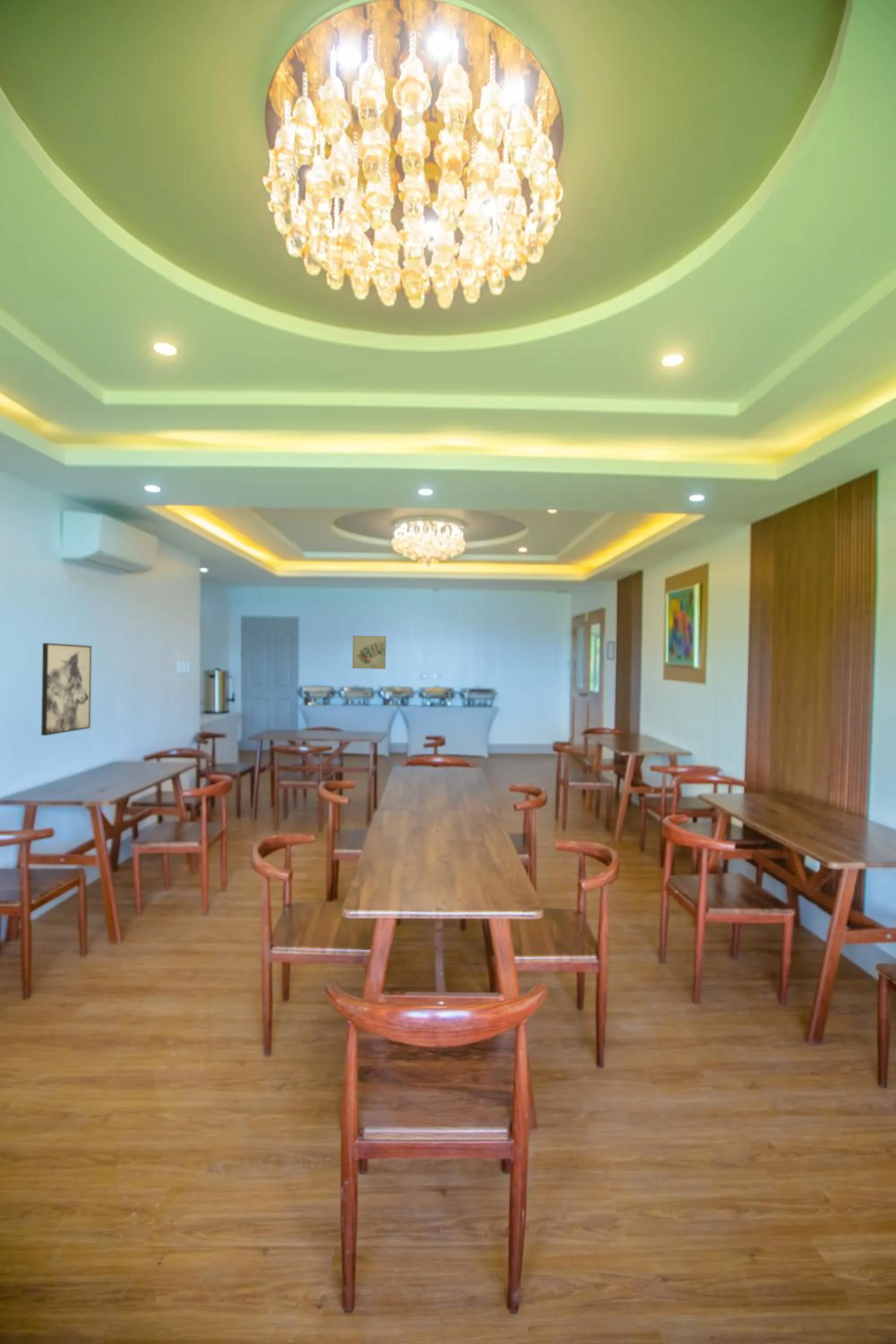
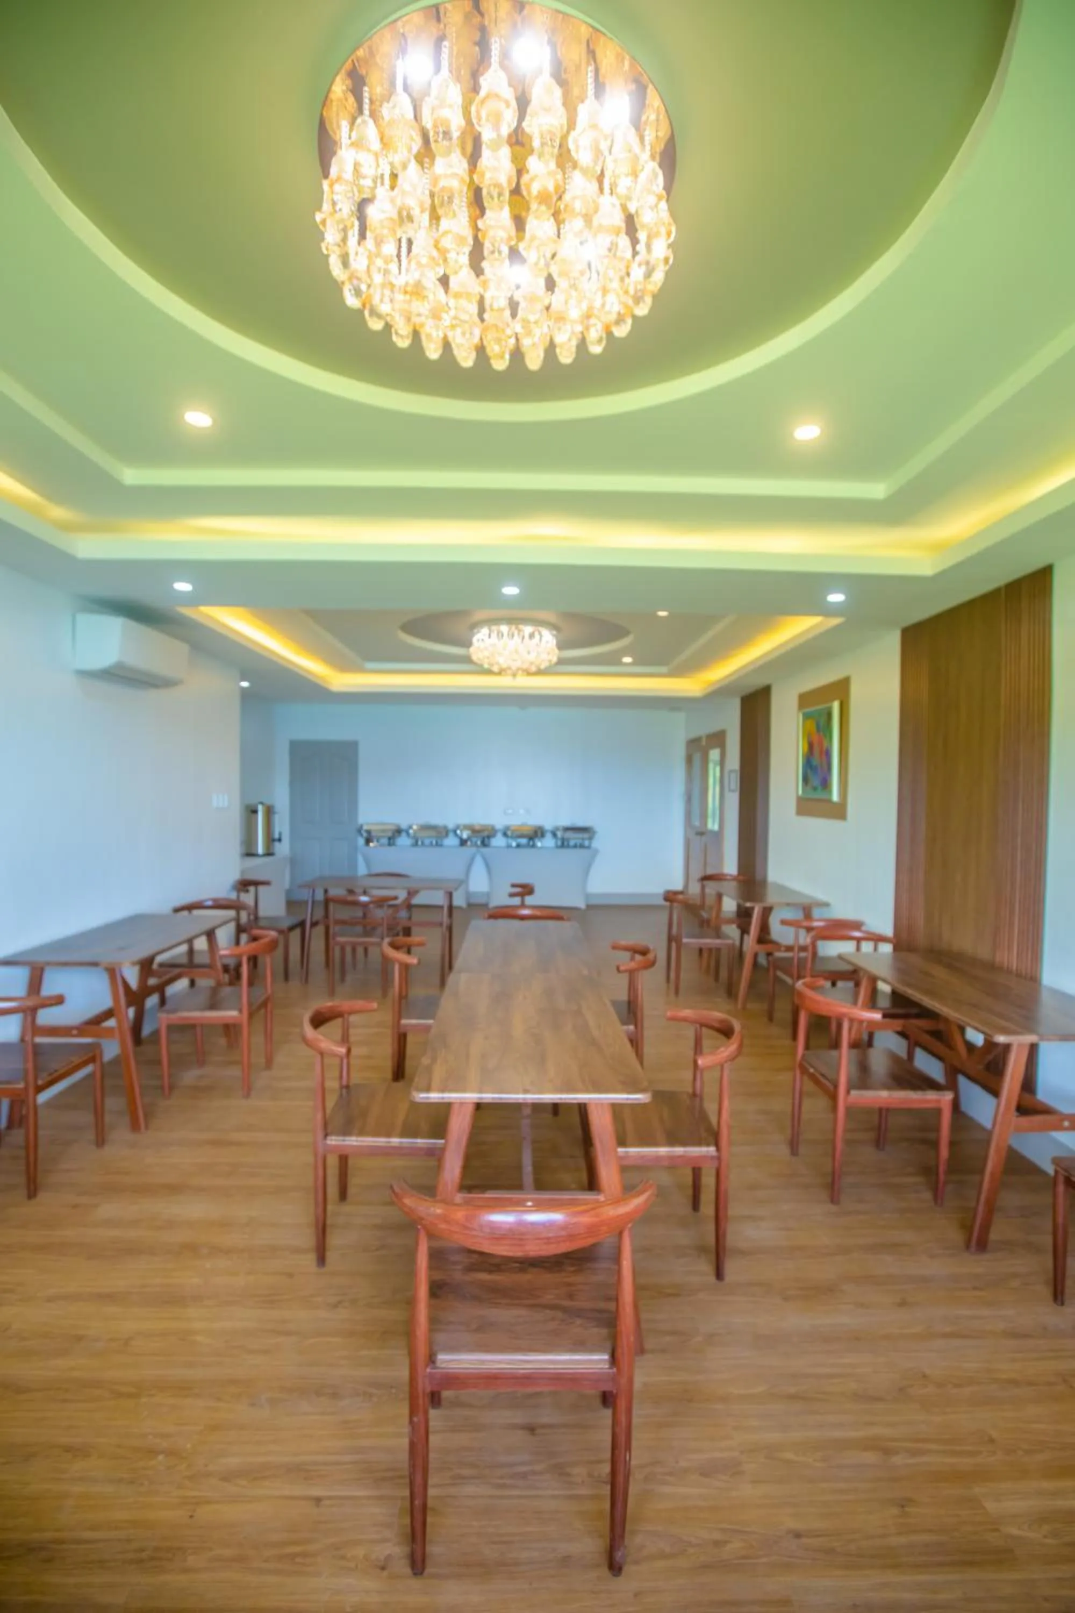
- wall art [352,635,387,669]
- wall art [41,642,92,736]
